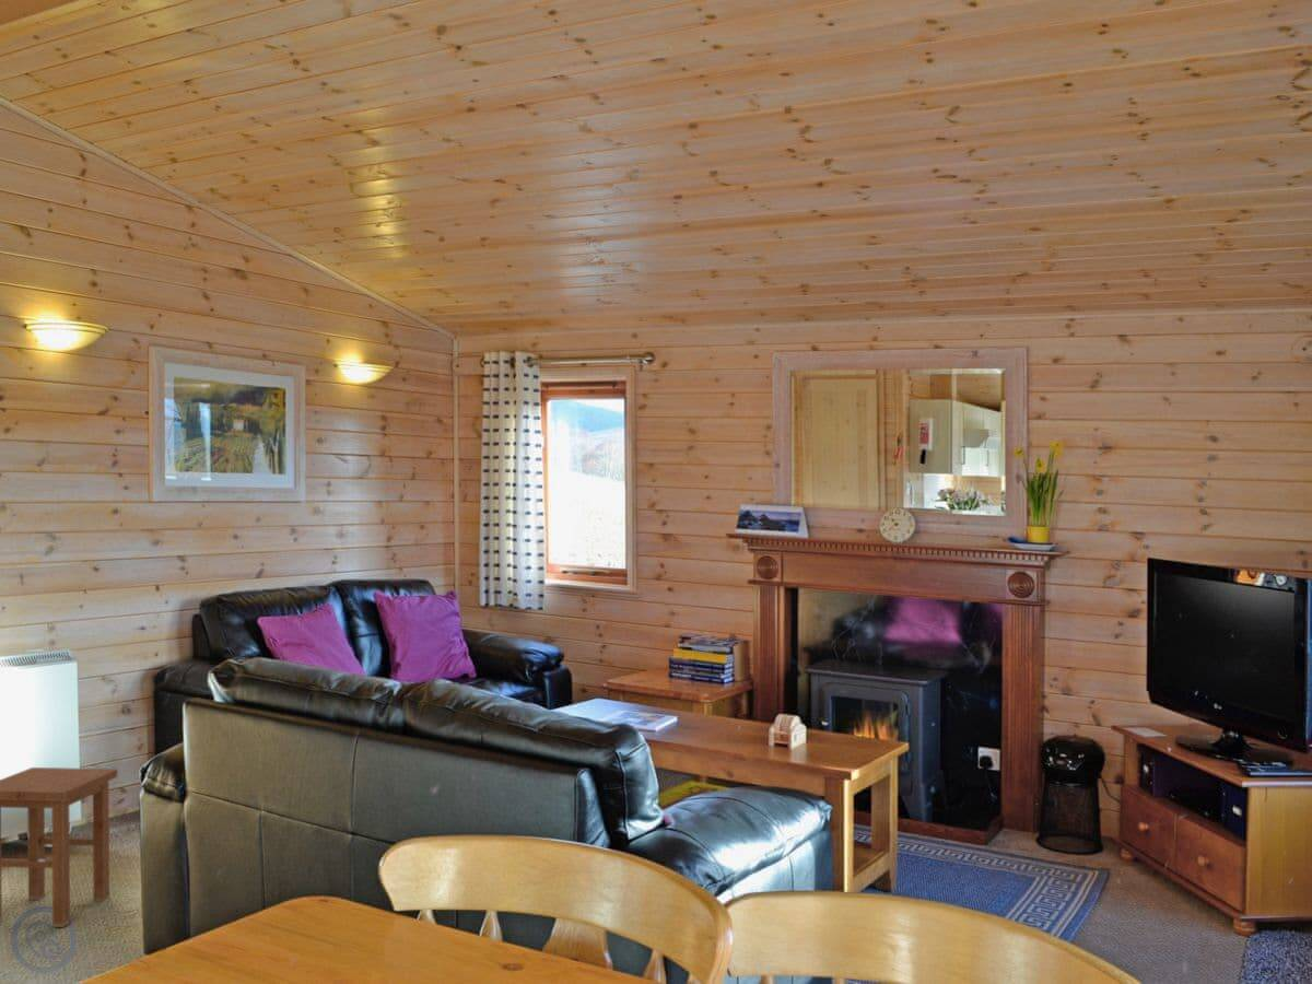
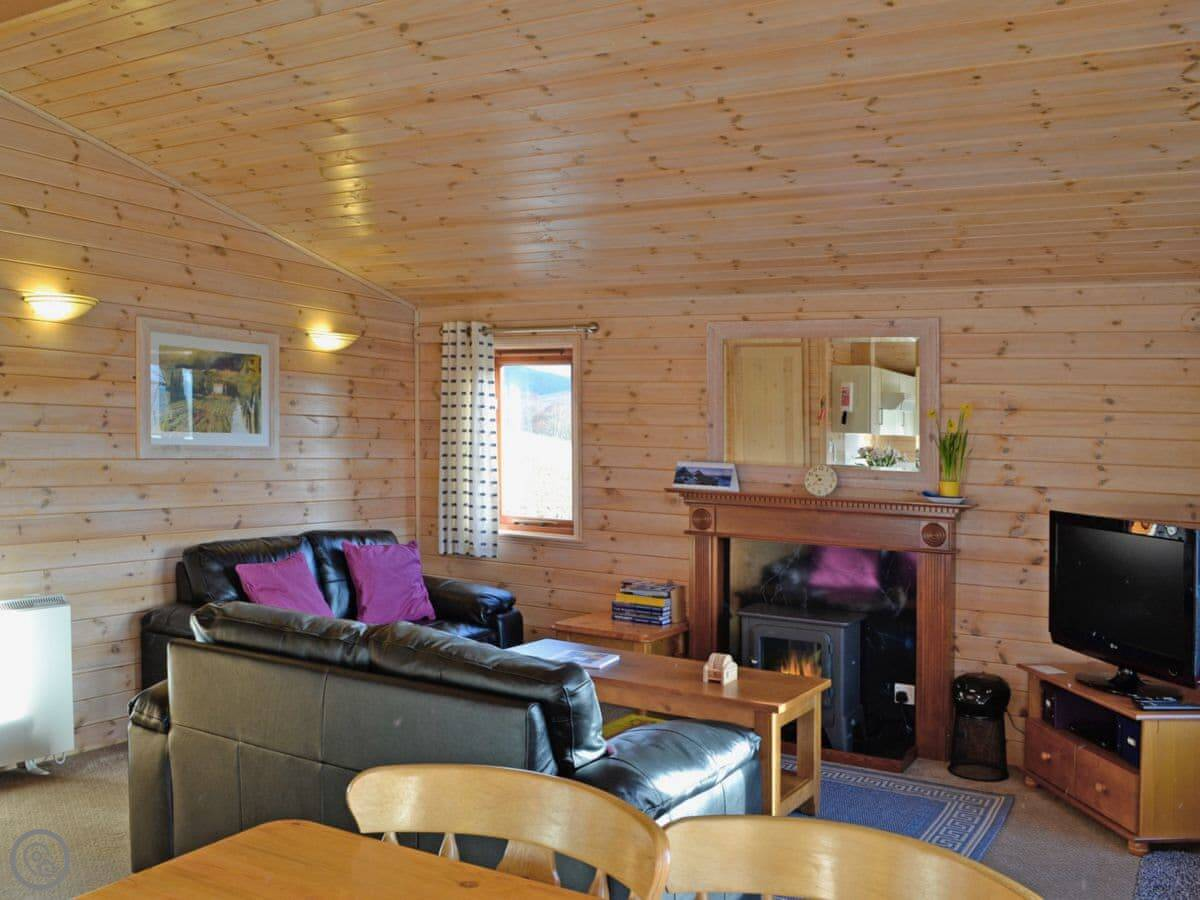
- stool [0,766,118,928]
